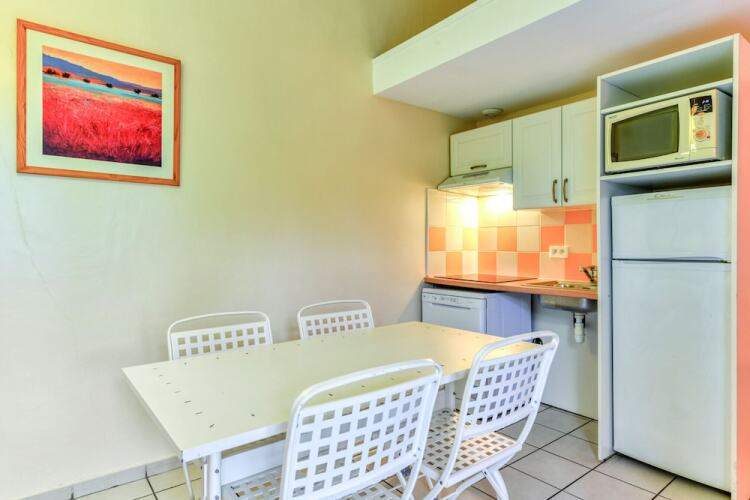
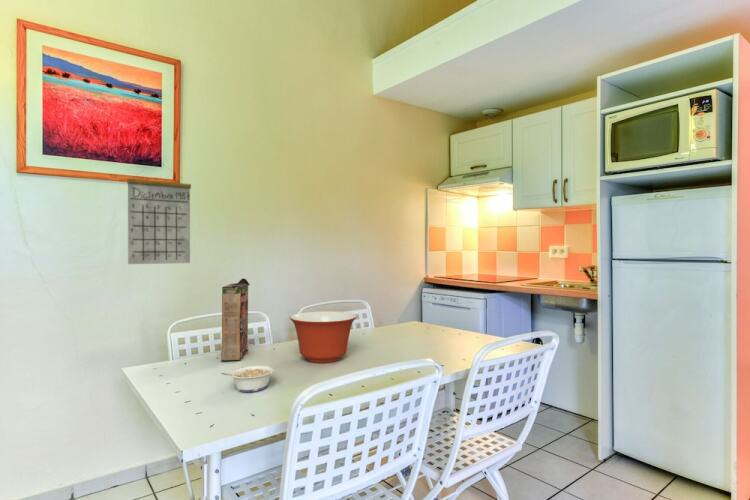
+ legume [220,364,275,393]
+ calendar [126,161,192,265]
+ cereal box [220,277,250,362]
+ mixing bowl [289,310,358,364]
